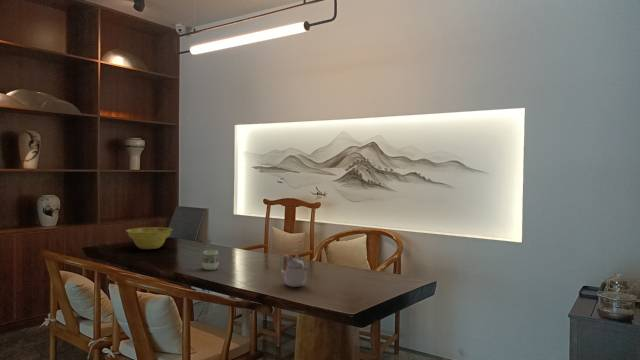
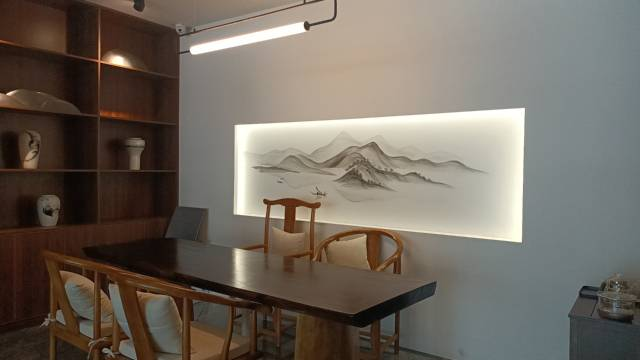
- teapot [278,253,310,288]
- cup [201,249,220,271]
- planter bowl [125,226,174,250]
